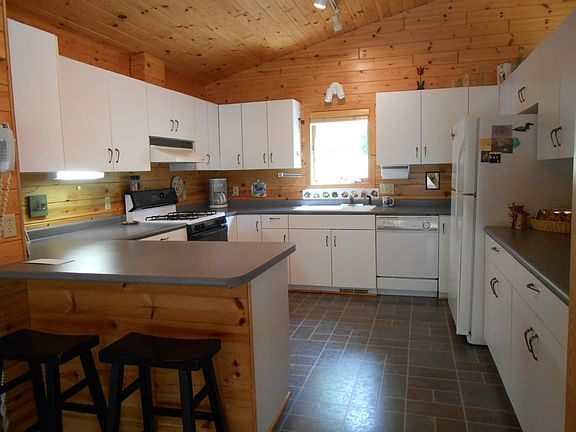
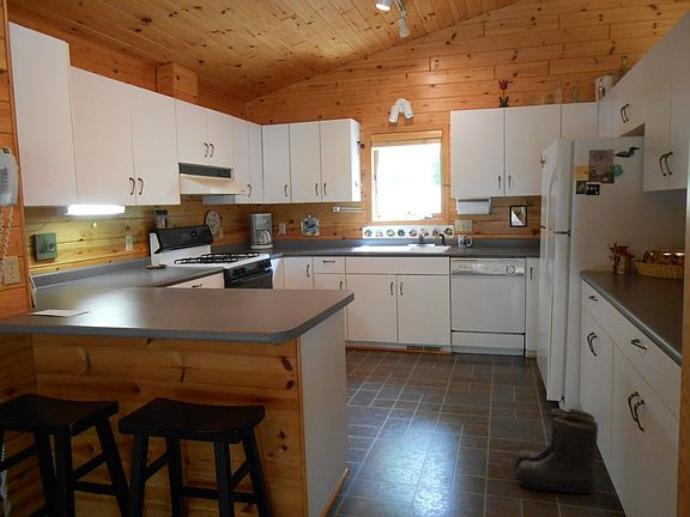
+ boots [513,408,599,494]
